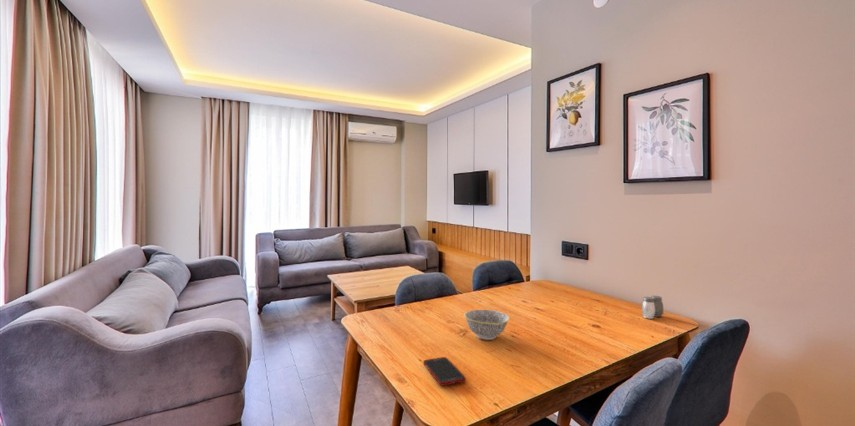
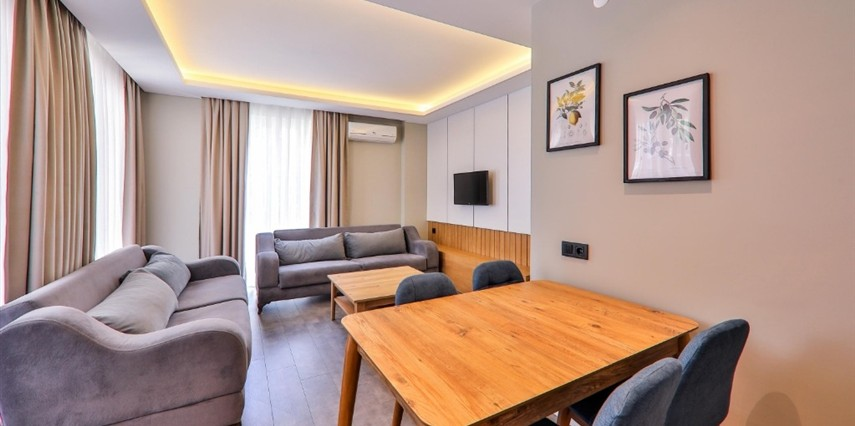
- cell phone [422,356,467,387]
- salt and pepper shaker [641,295,664,320]
- bowl [463,309,510,341]
